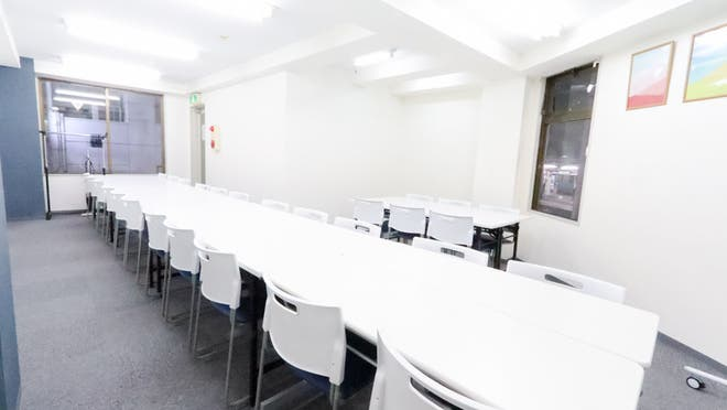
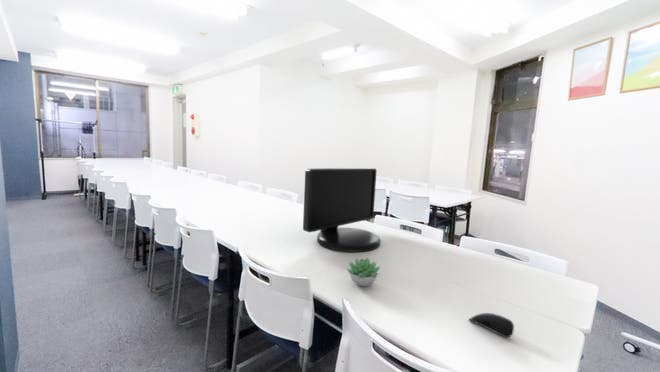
+ computer mouse [468,312,515,338]
+ monitor [302,167,381,253]
+ succulent plant [346,257,381,287]
